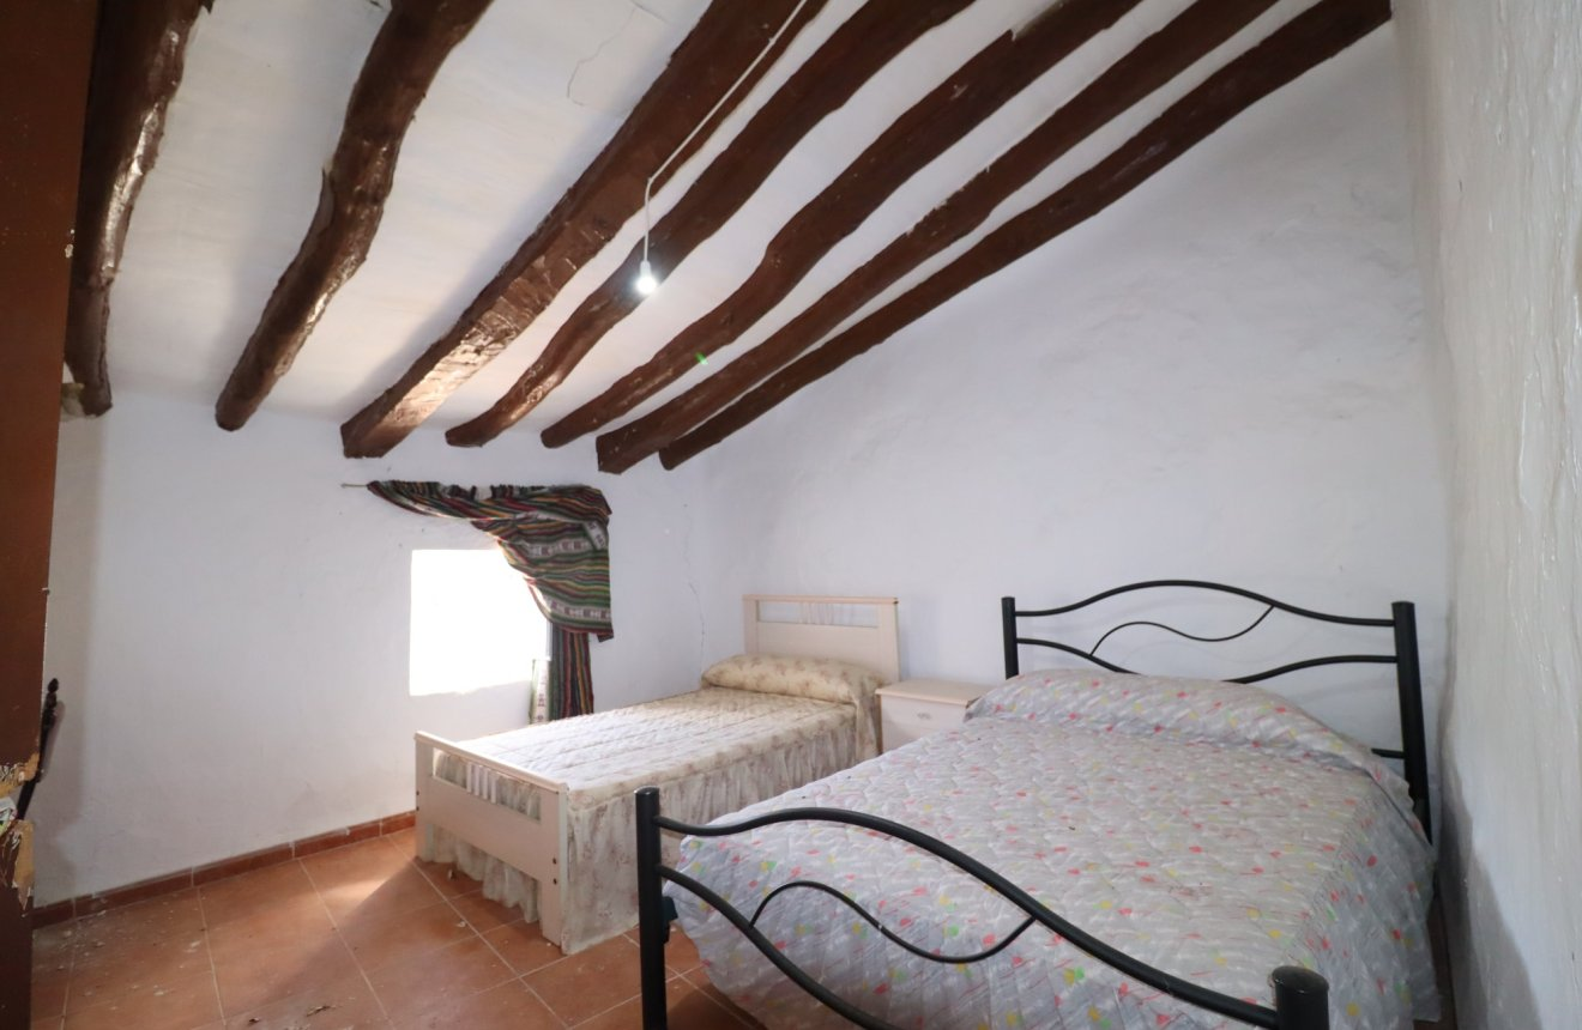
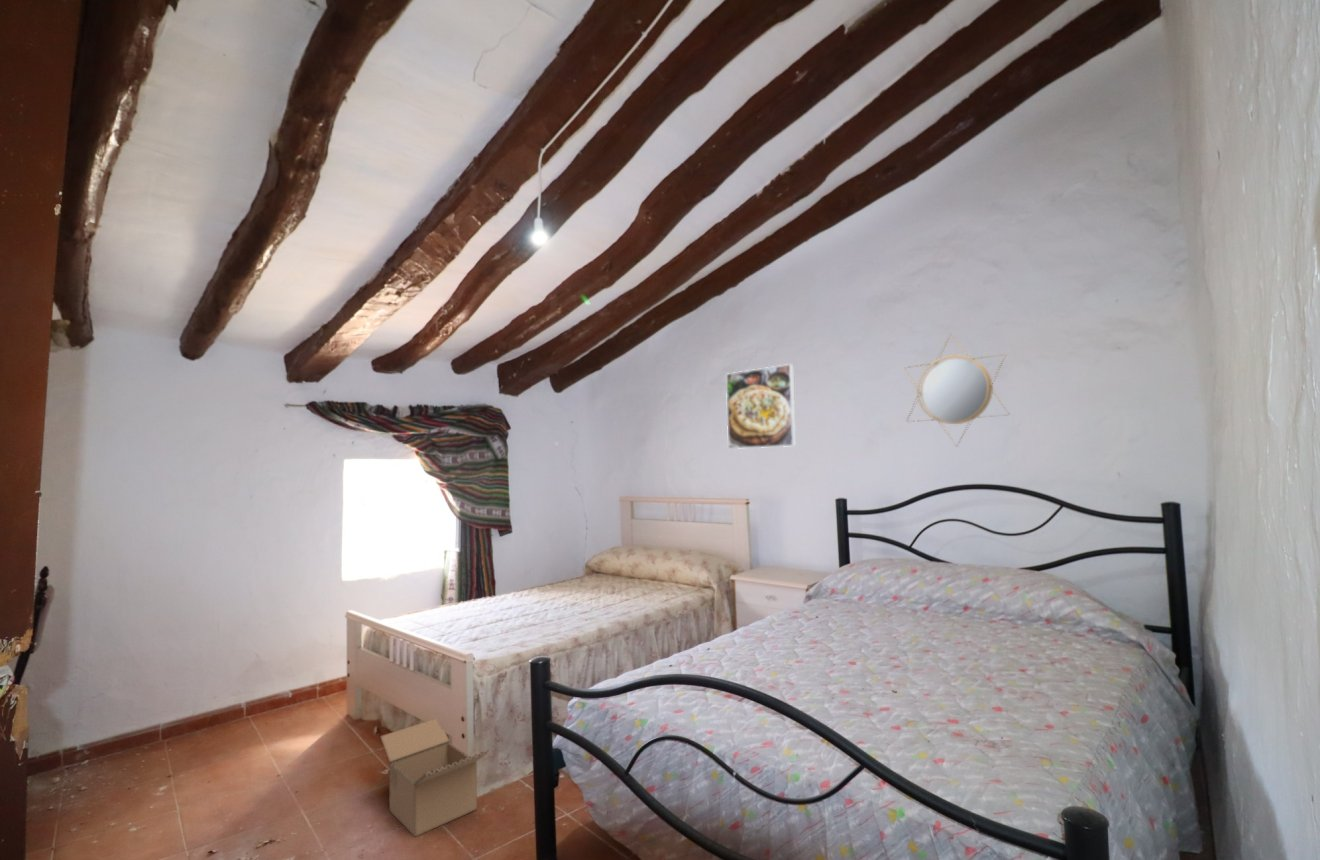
+ home mirror [903,333,1011,448]
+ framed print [725,363,797,450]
+ box [379,718,490,838]
